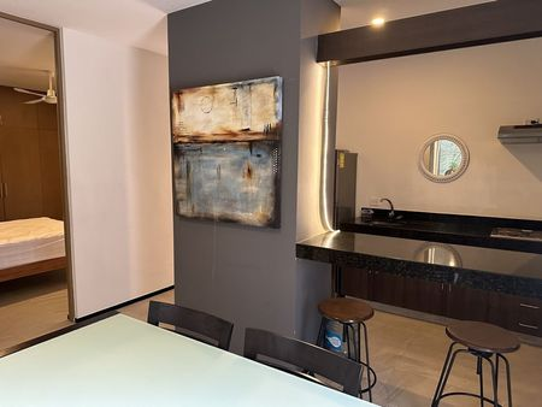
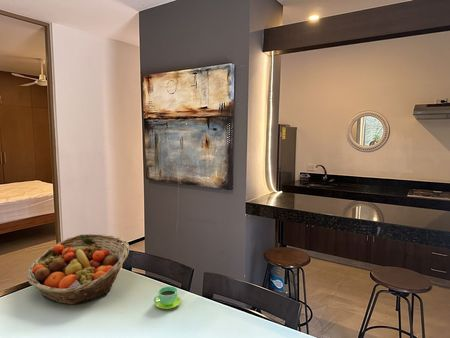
+ cup [153,285,182,310]
+ fruit basket [26,233,130,305]
